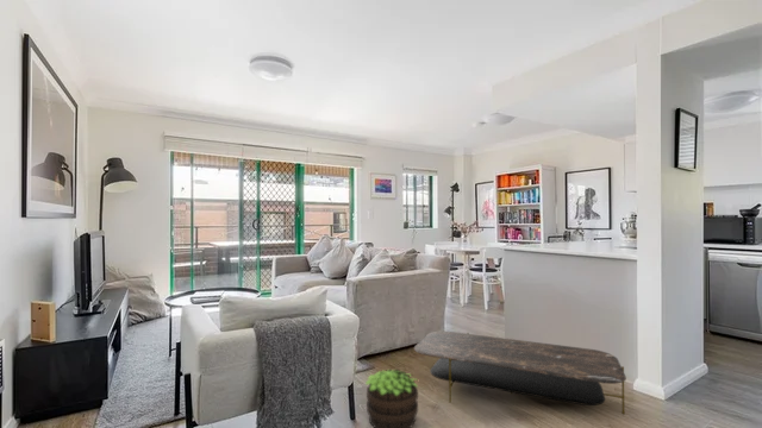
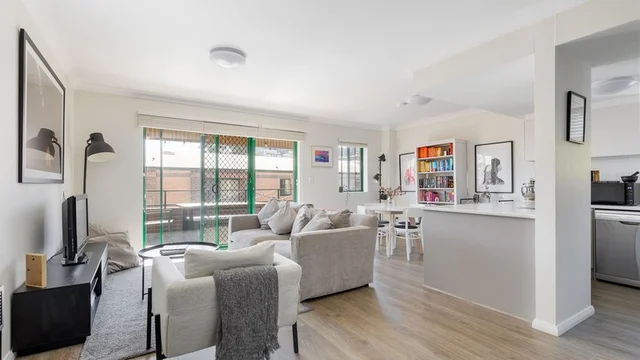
- coffee table [413,331,627,415]
- potted plant [364,367,419,428]
